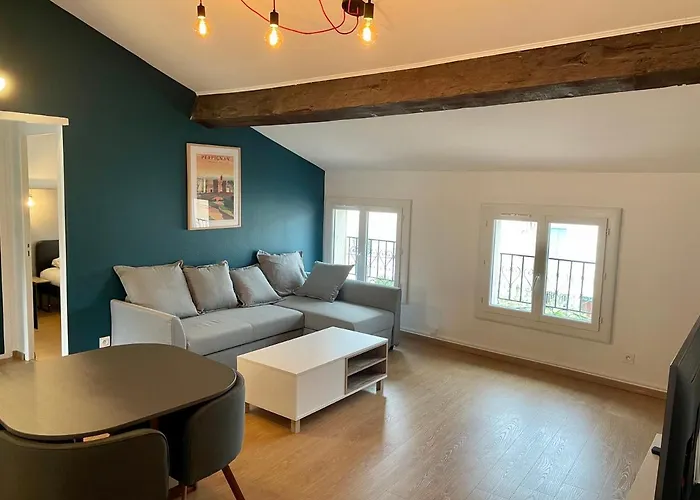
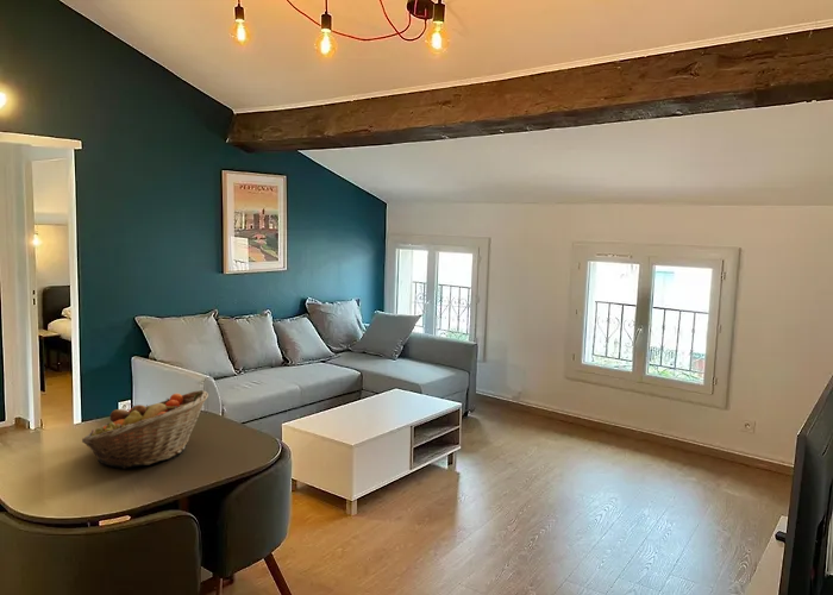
+ fruit basket [81,389,209,470]
